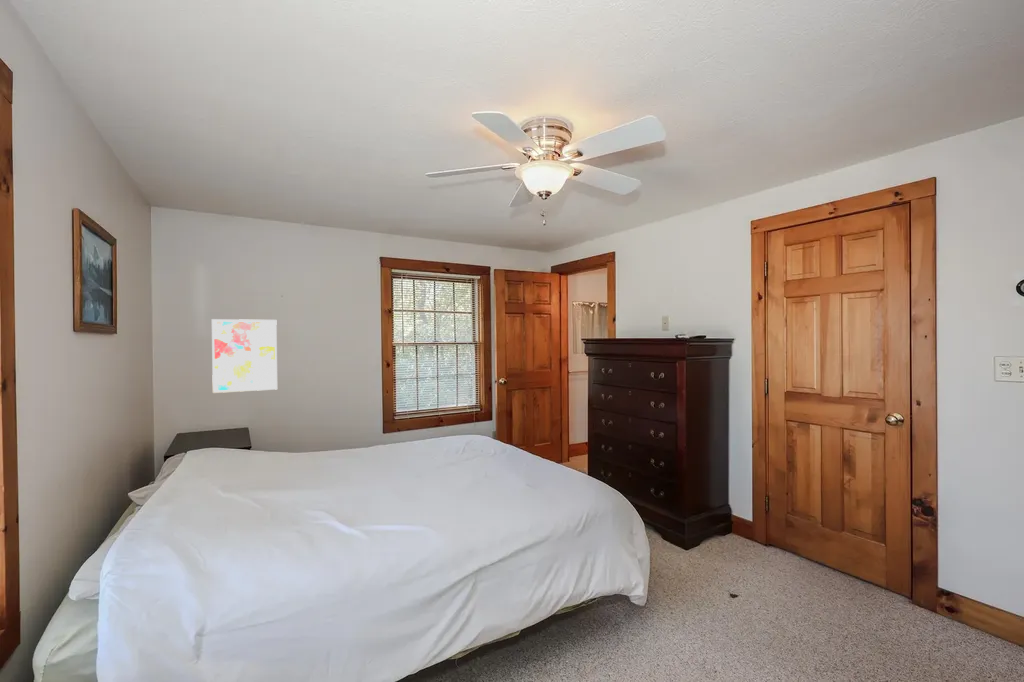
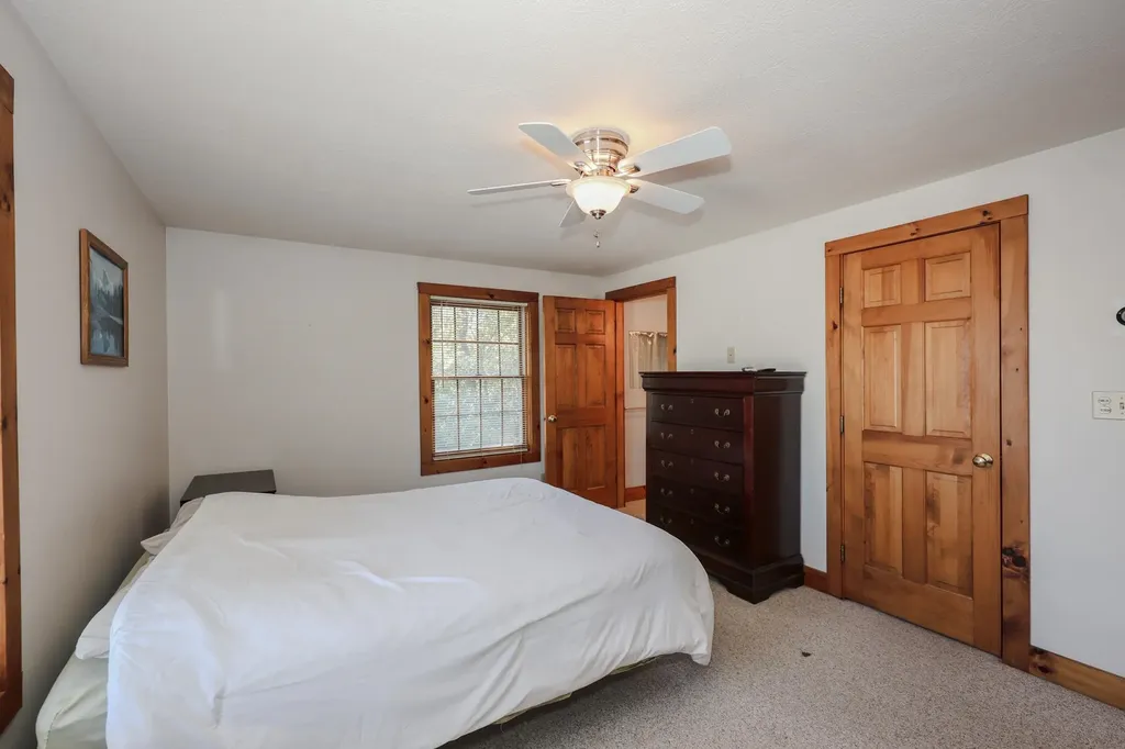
- wall art [211,318,278,394]
